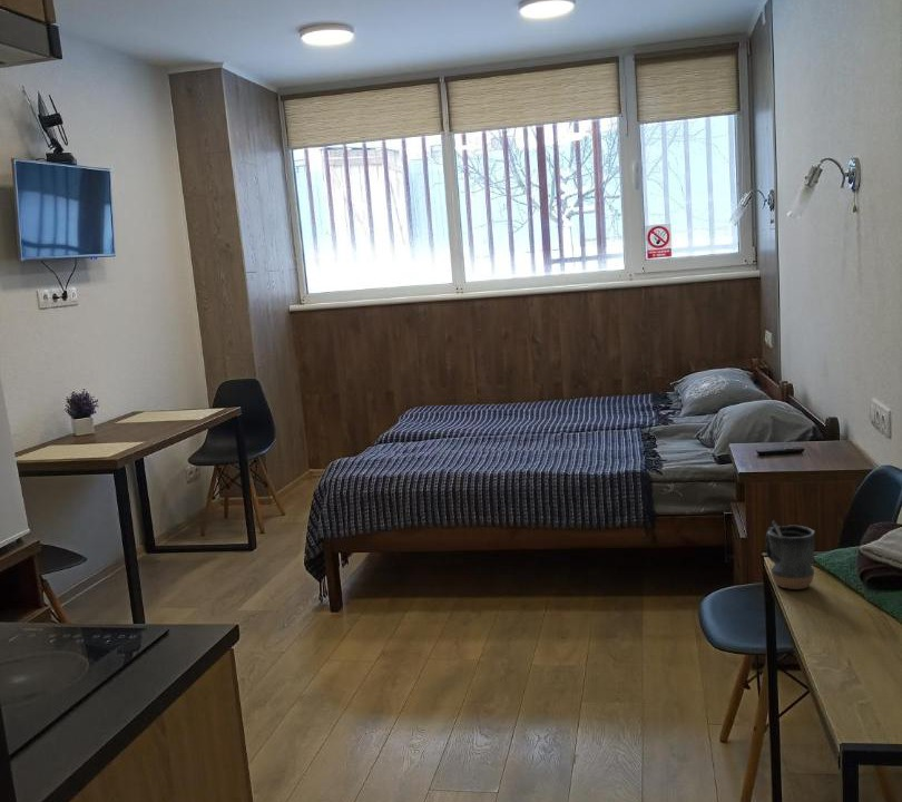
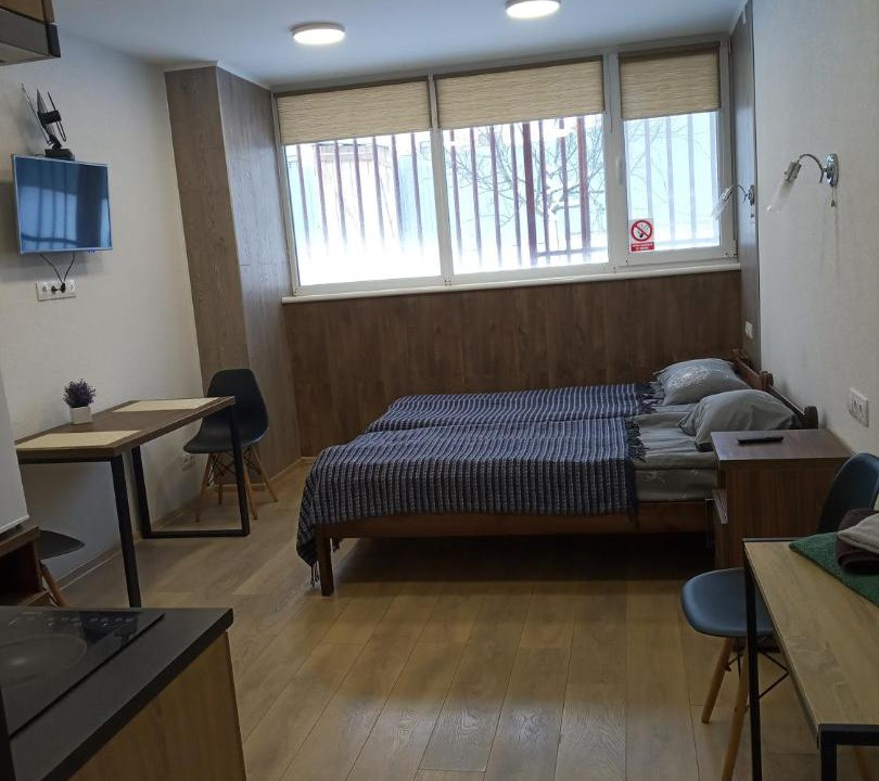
- mug [764,519,815,590]
